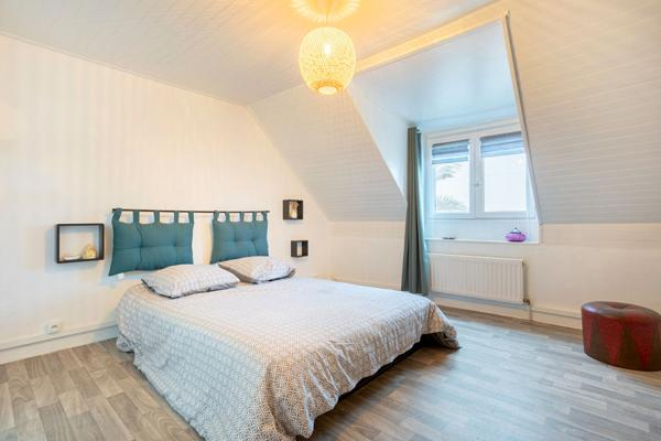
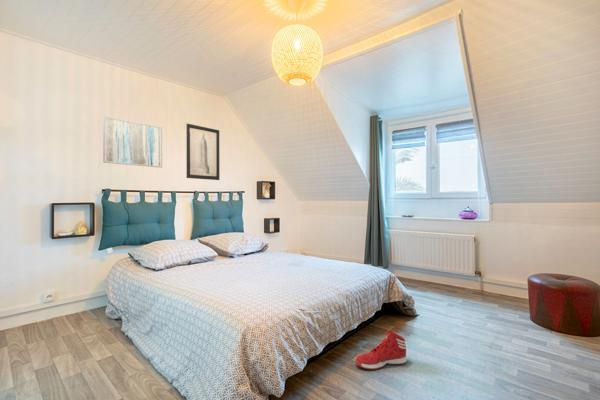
+ sneaker [354,330,408,371]
+ wall art [185,123,220,181]
+ wall art [102,116,163,169]
